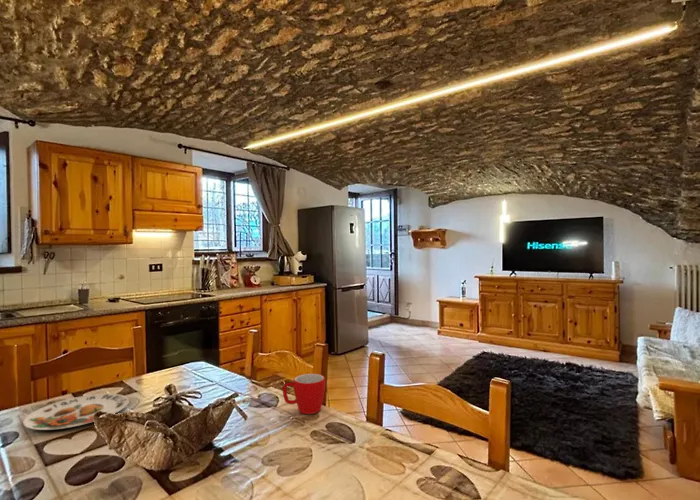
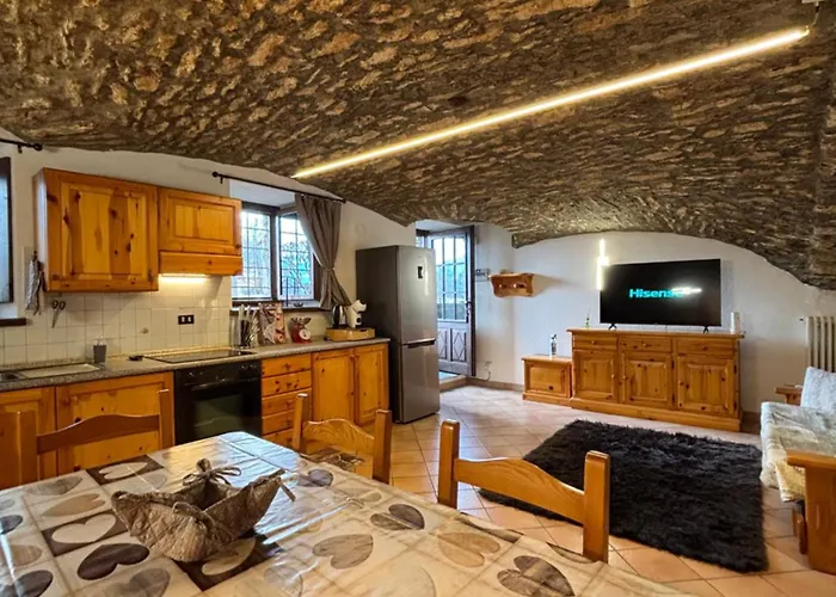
- mug [282,373,326,415]
- plate [22,393,130,431]
